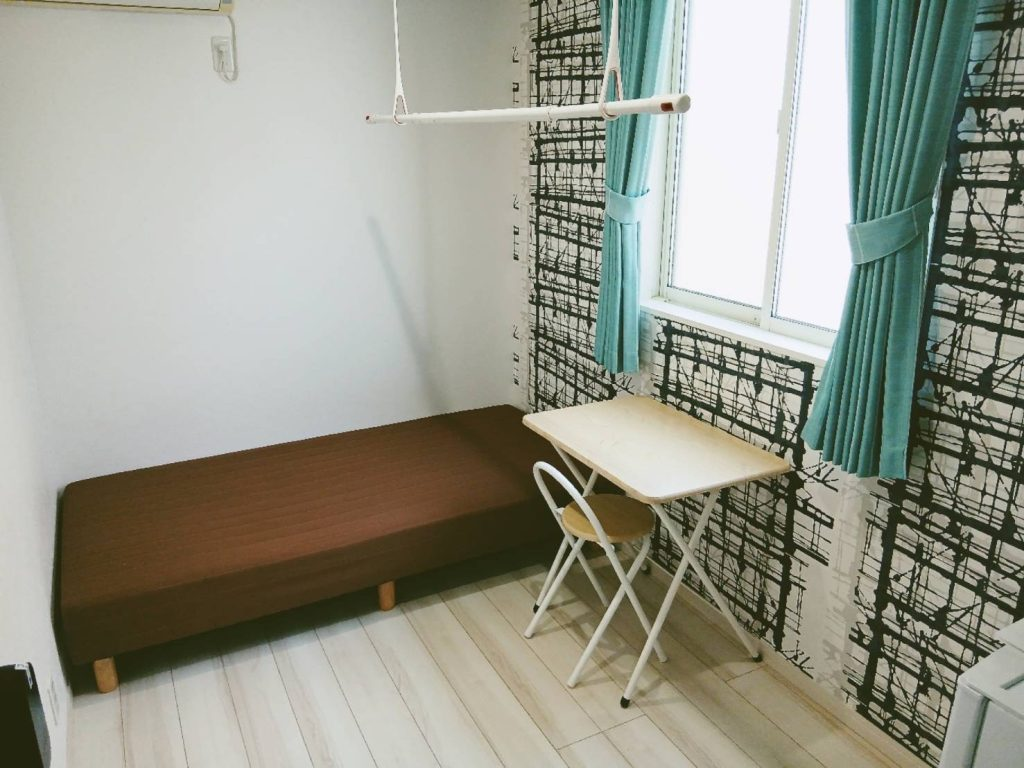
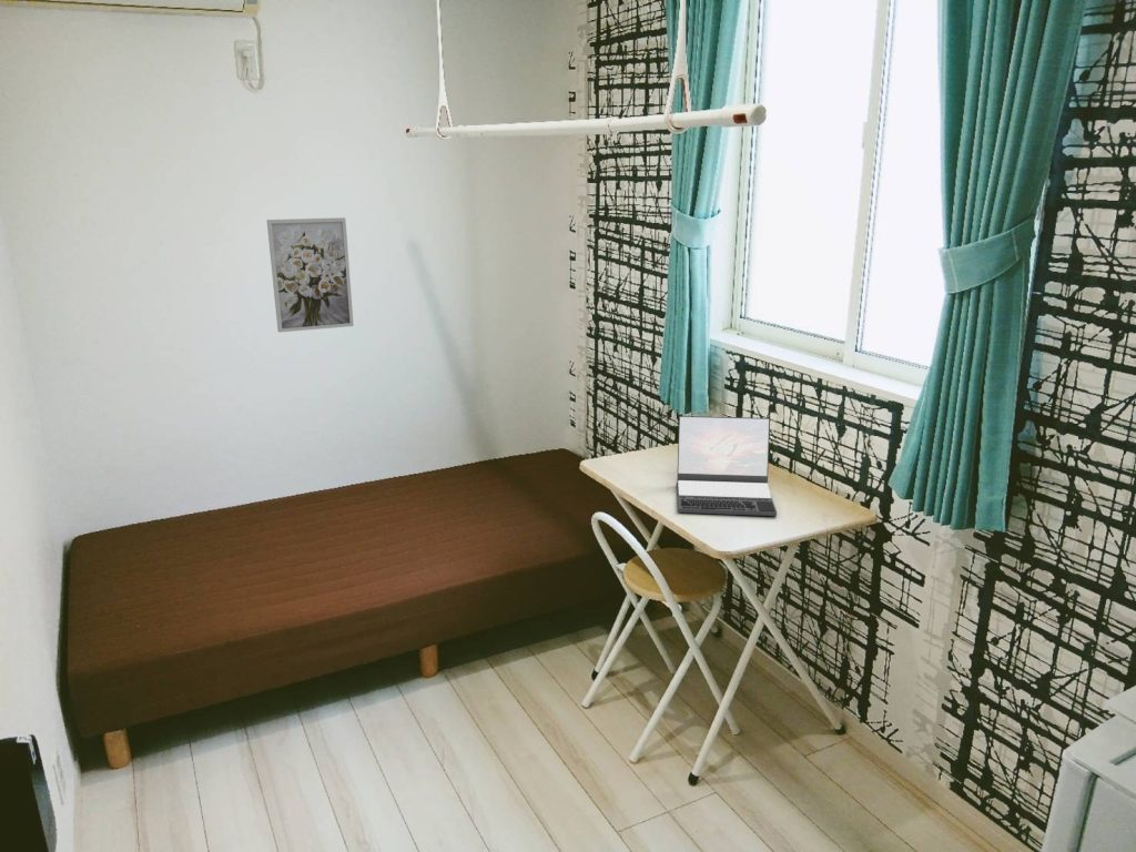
+ wall art [266,216,355,333]
+ laptop [676,415,778,517]
